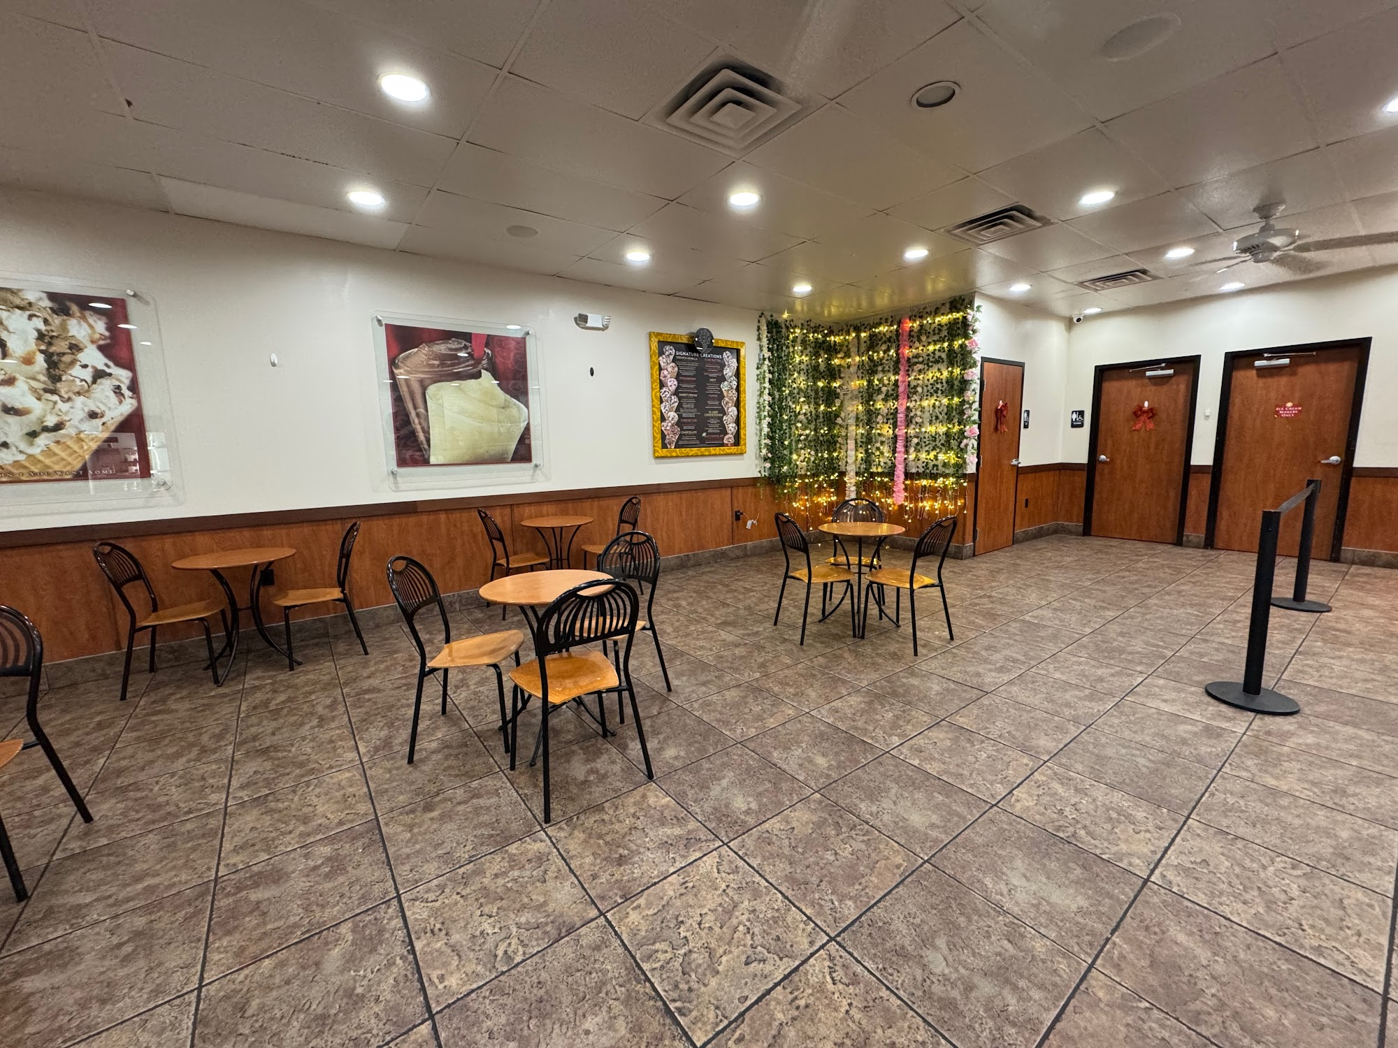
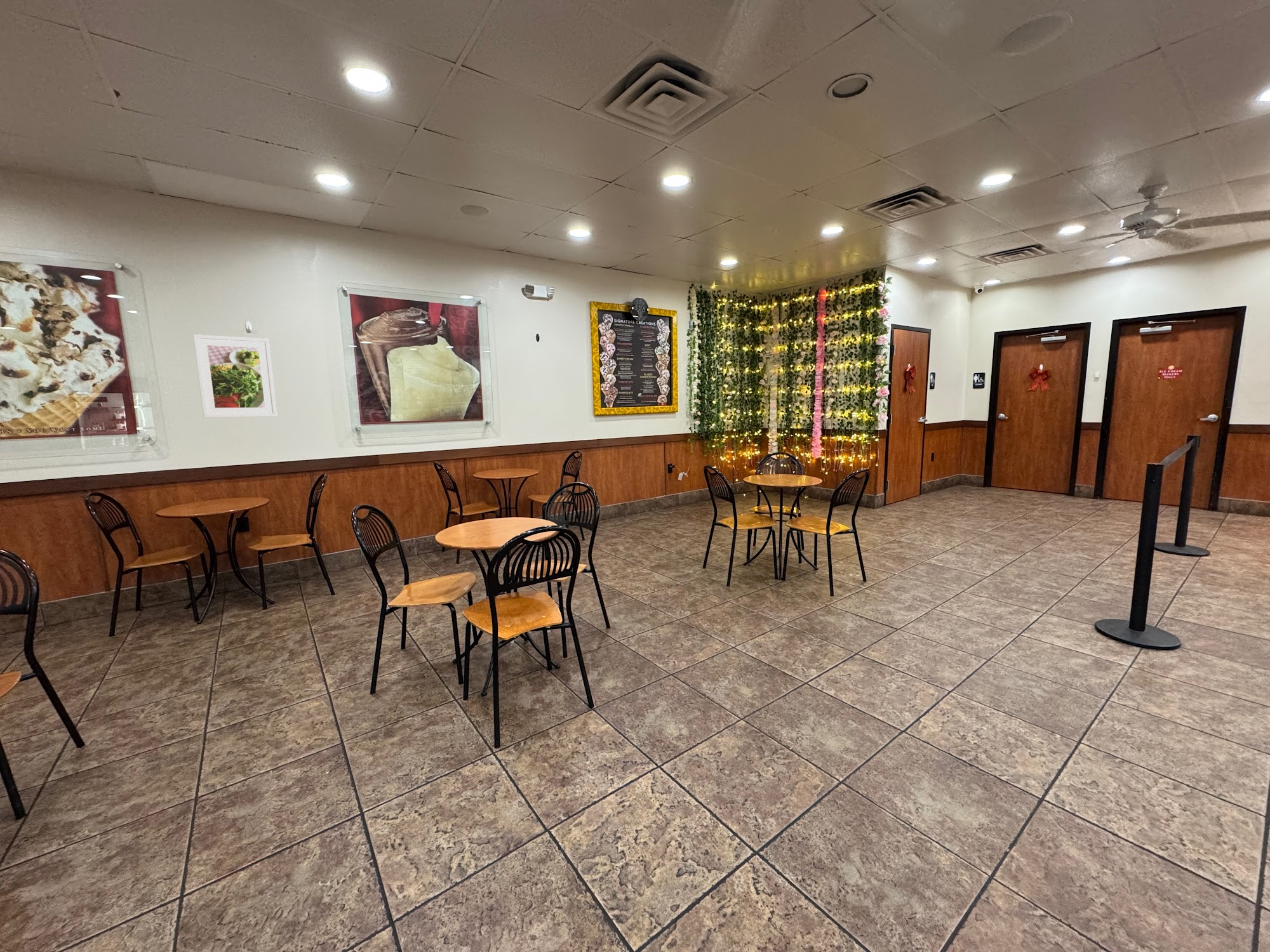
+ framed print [192,334,277,418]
